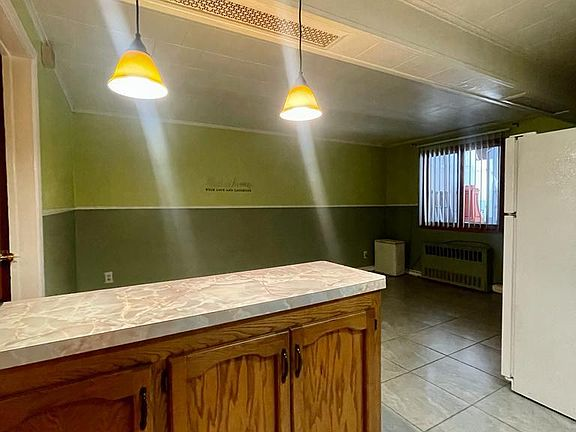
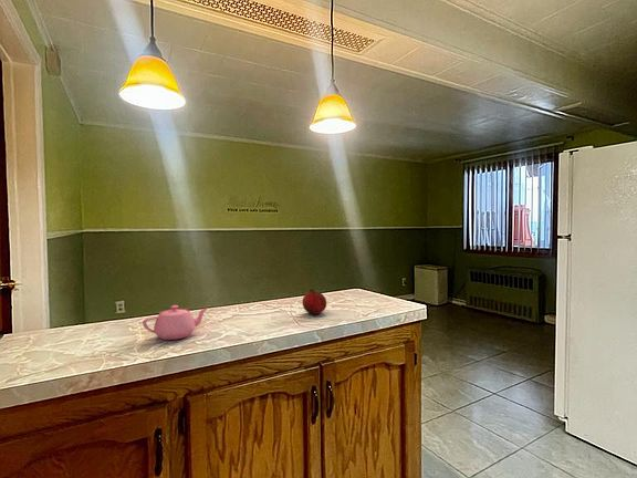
+ fruit [302,289,327,315]
+ teapot [142,304,208,341]
